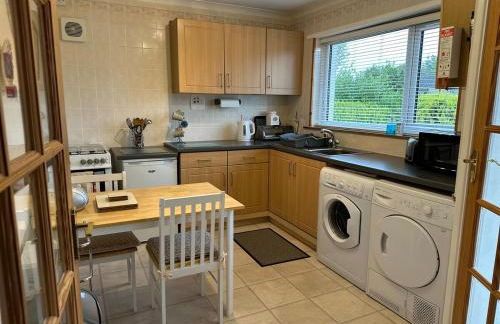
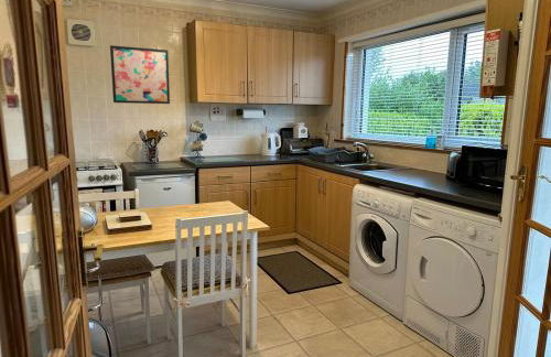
+ wall art [109,44,171,105]
